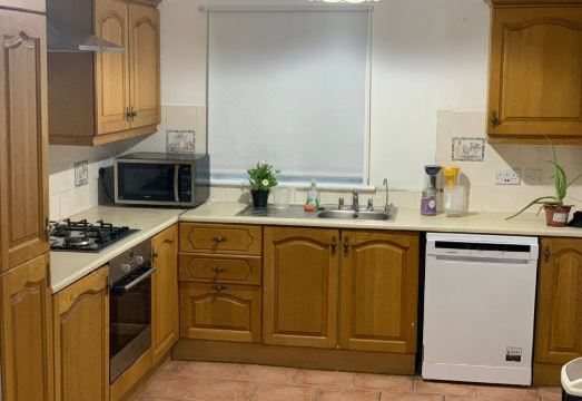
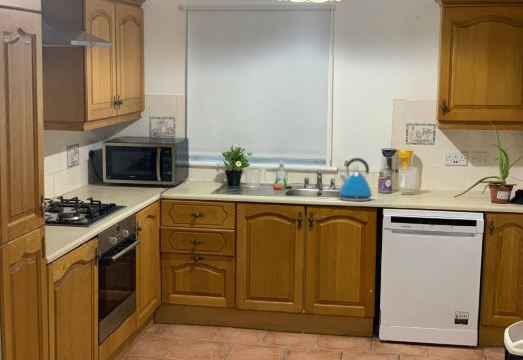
+ kettle [338,157,376,202]
